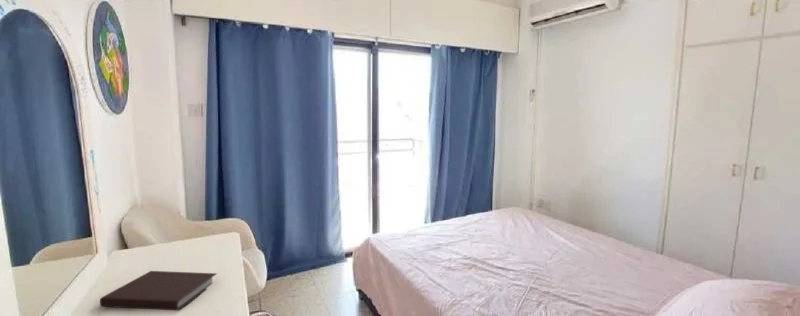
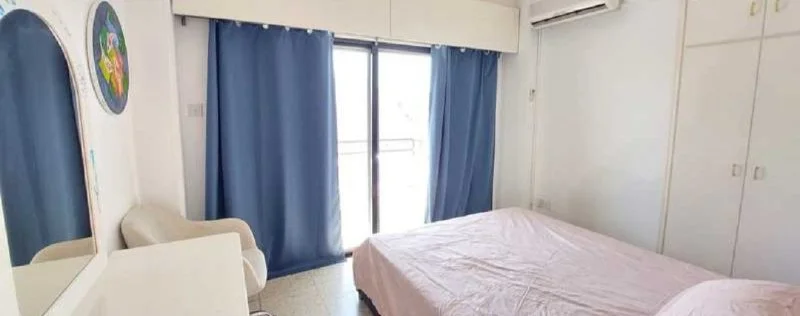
- notebook [99,270,218,312]
